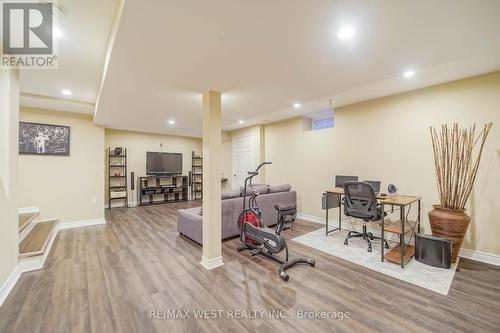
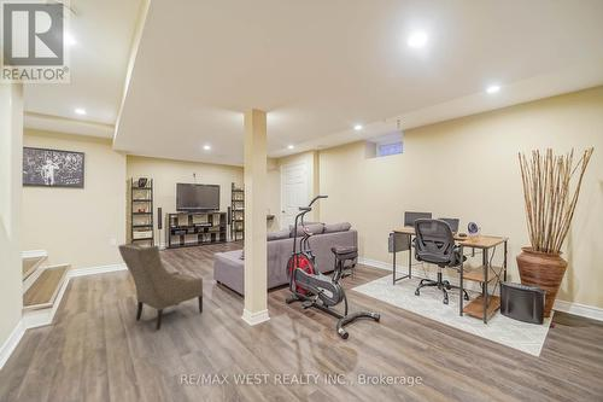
+ armchair [117,241,204,331]
